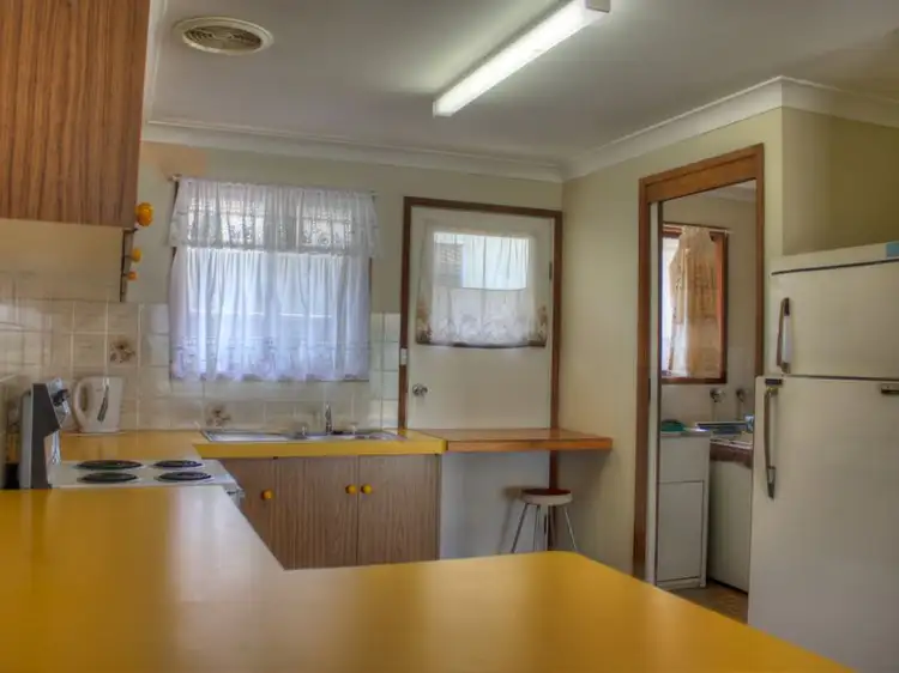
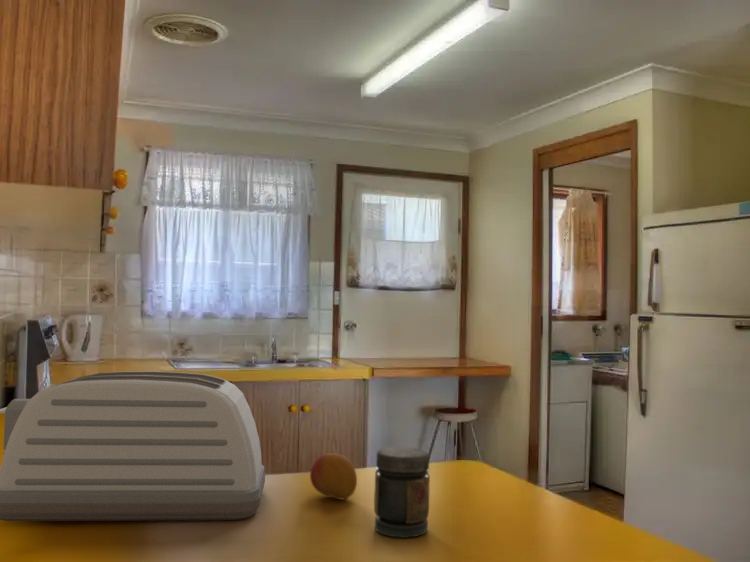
+ jar [373,446,431,539]
+ toaster [0,370,266,522]
+ fruit [309,452,358,500]
